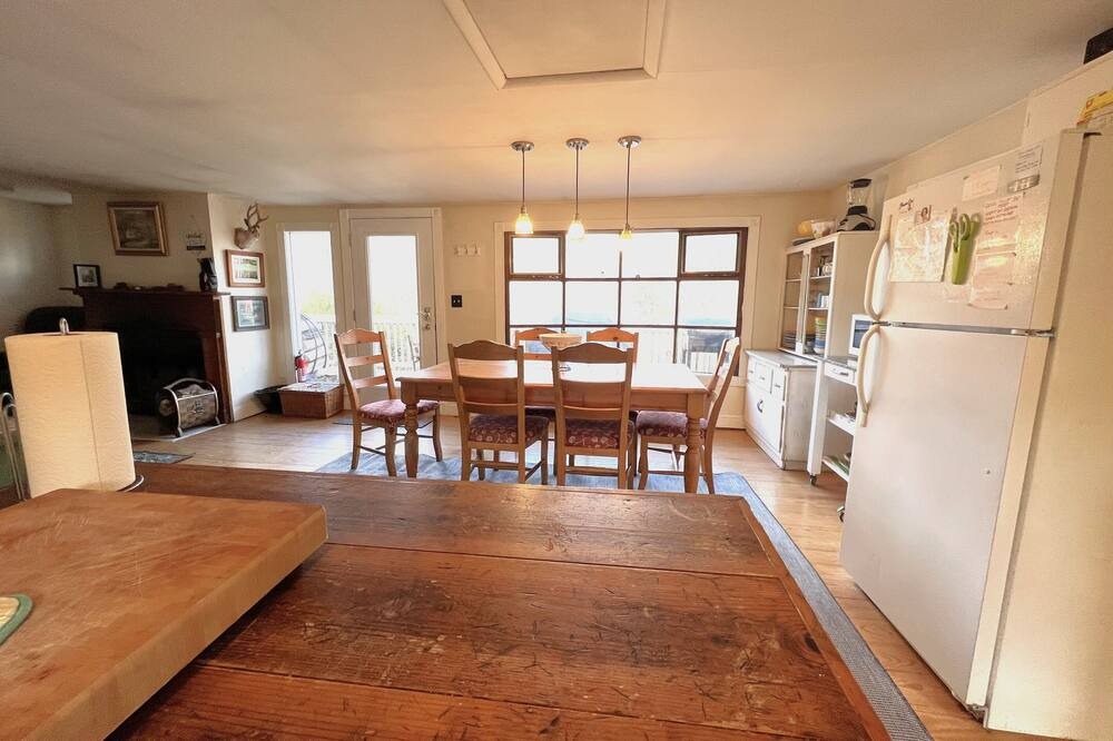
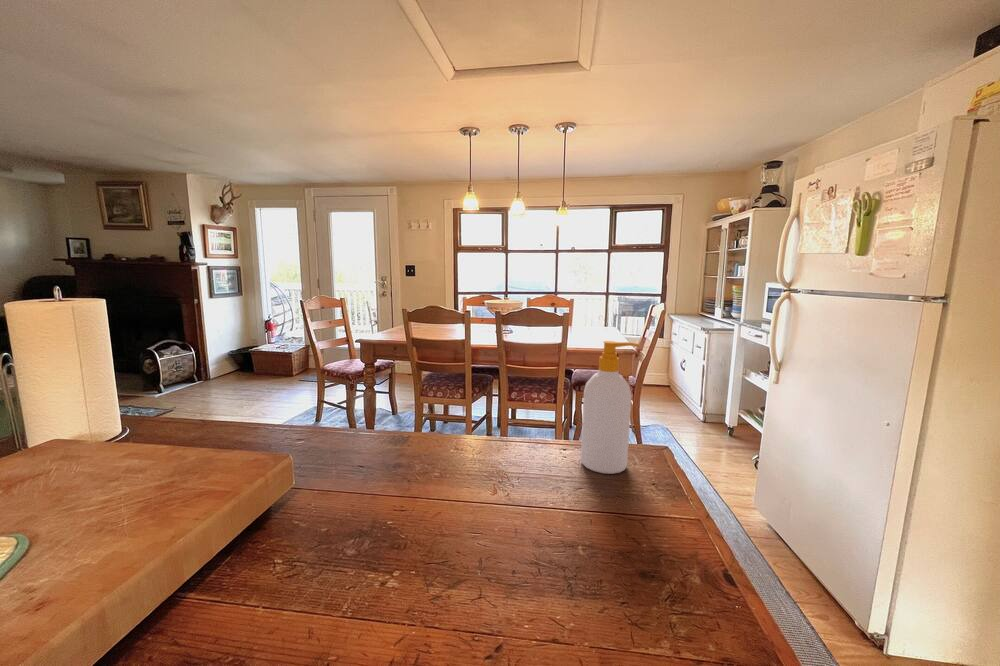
+ soap bottle [580,340,640,475]
